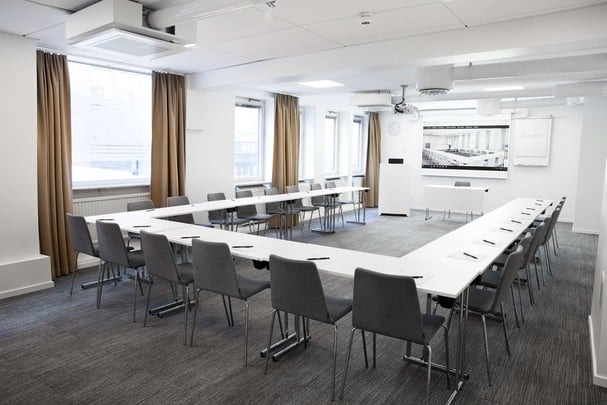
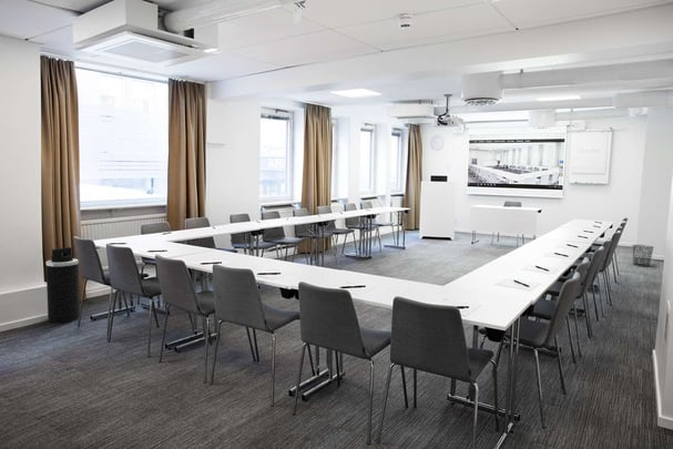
+ waste bin [631,244,654,268]
+ trash can [45,246,81,324]
